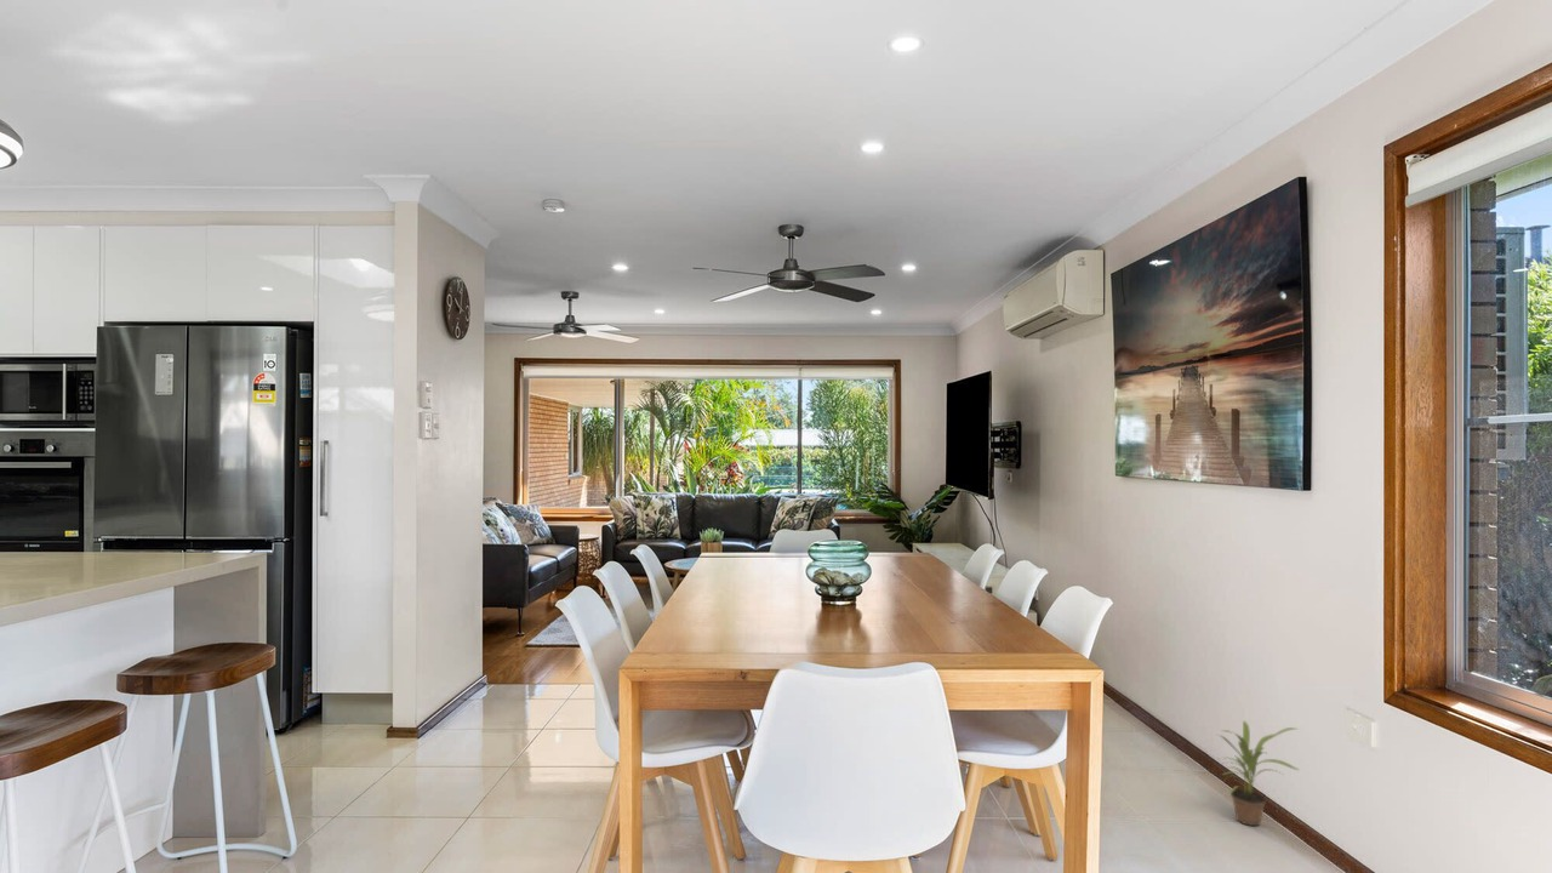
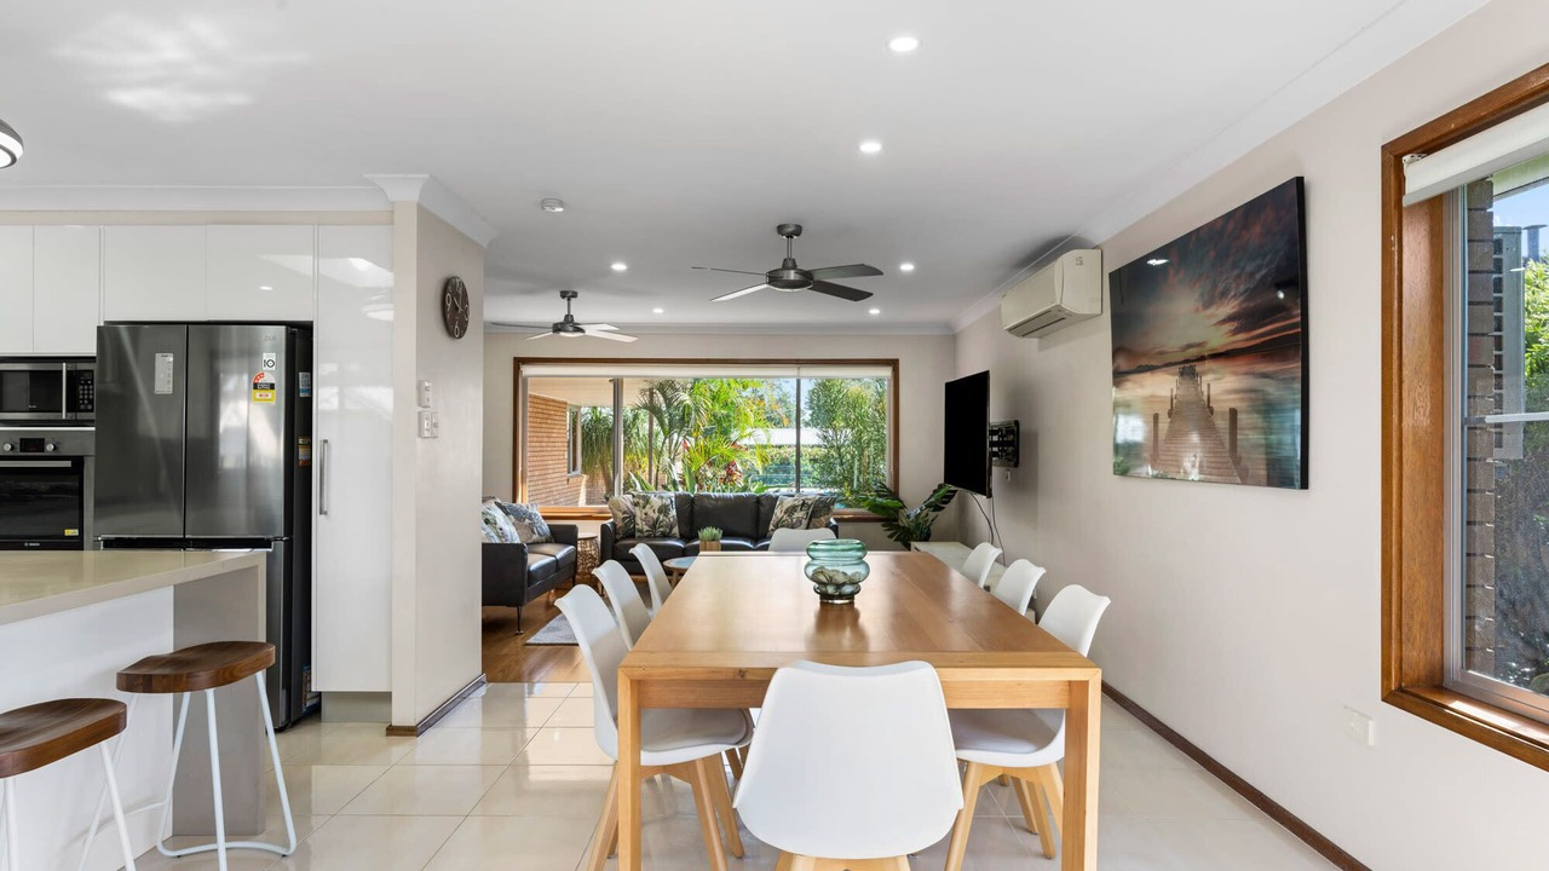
- potted plant [1217,720,1301,827]
